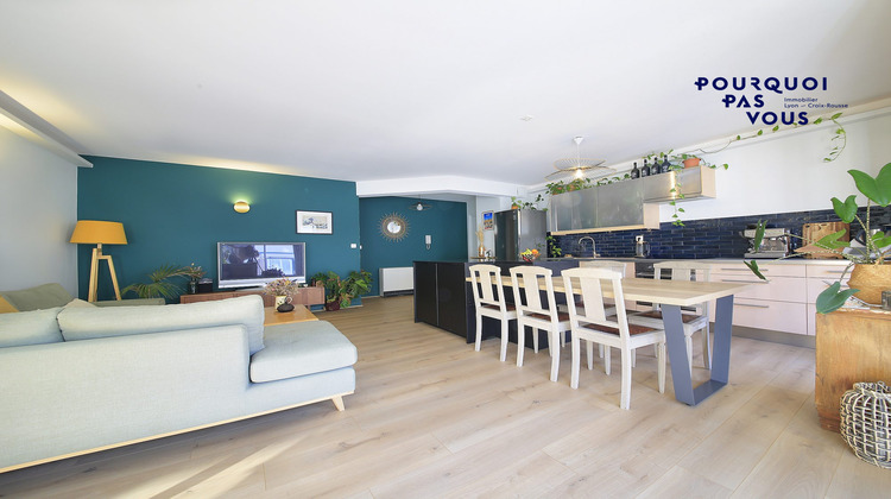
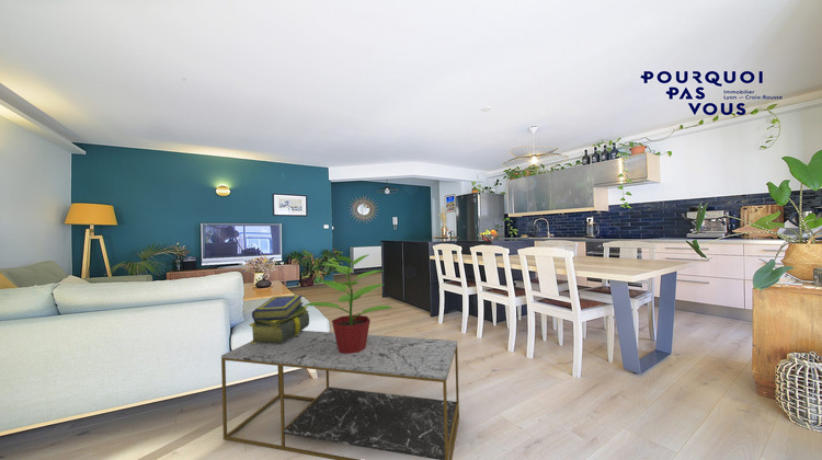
+ potted plant [304,249,392,354]
+ coffee table [220,330,460,460]
+ stack of books [249,295,310,345]
